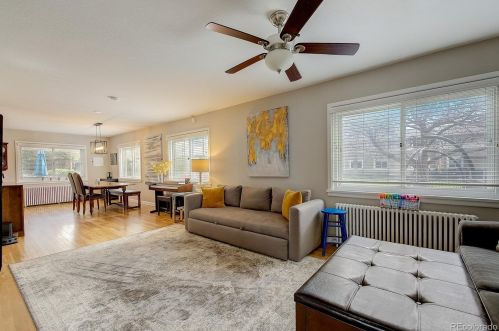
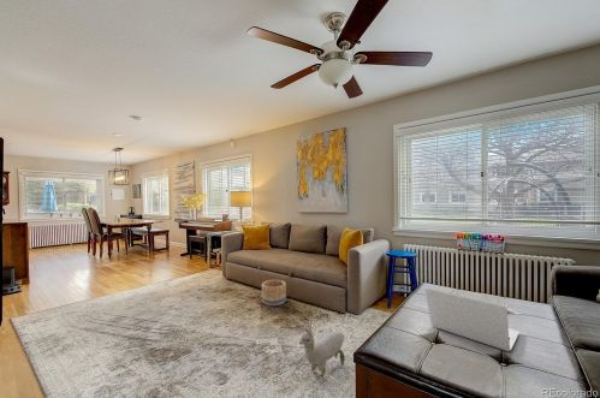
+ laptop [424,287,519,352]
+ basket [260,279,287,307]
+ plush toy [298,327,345,378]
